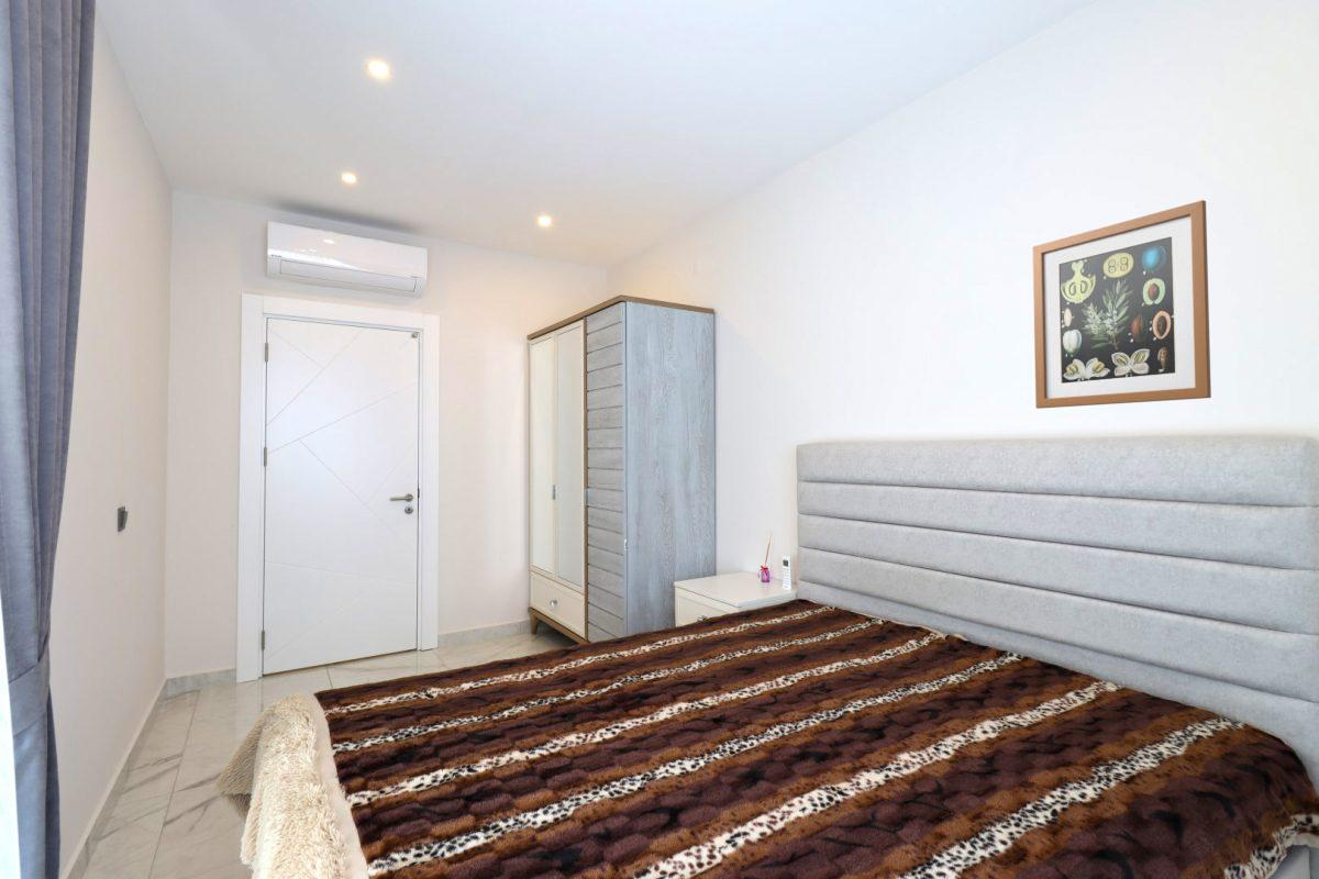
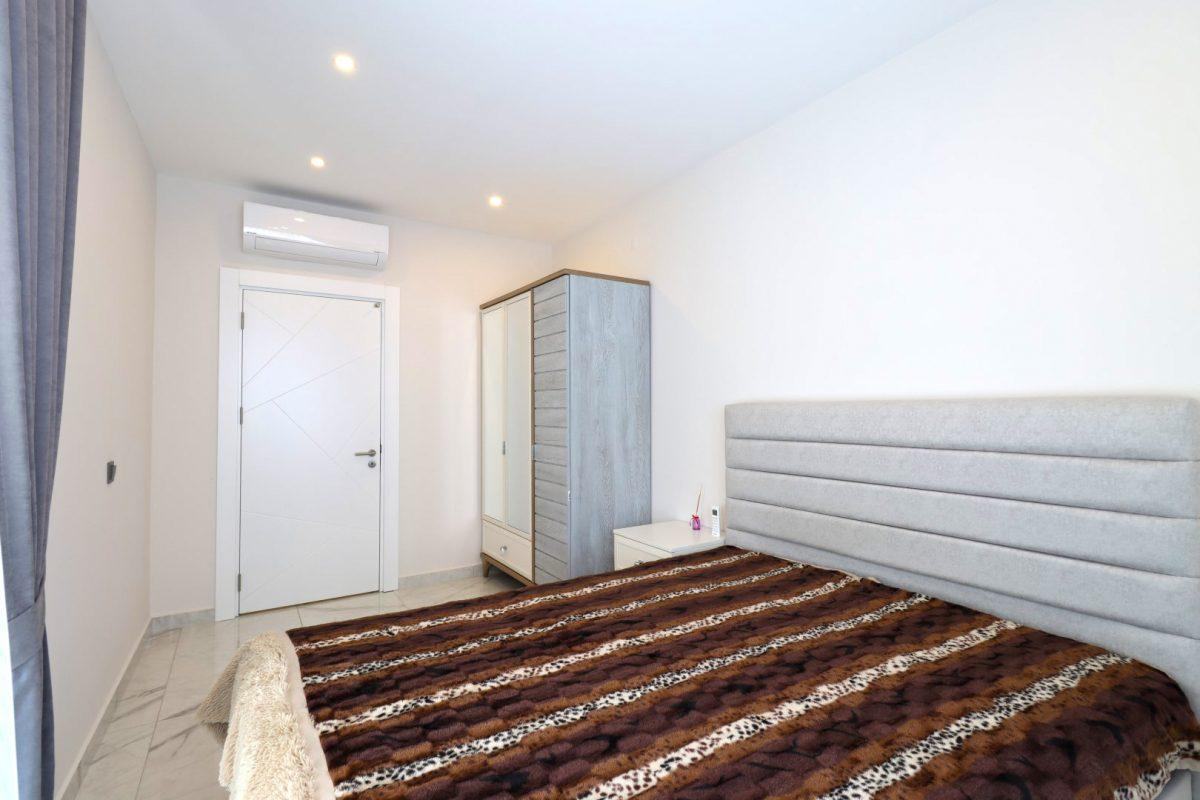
- wall art [1032,199,1212,410]
